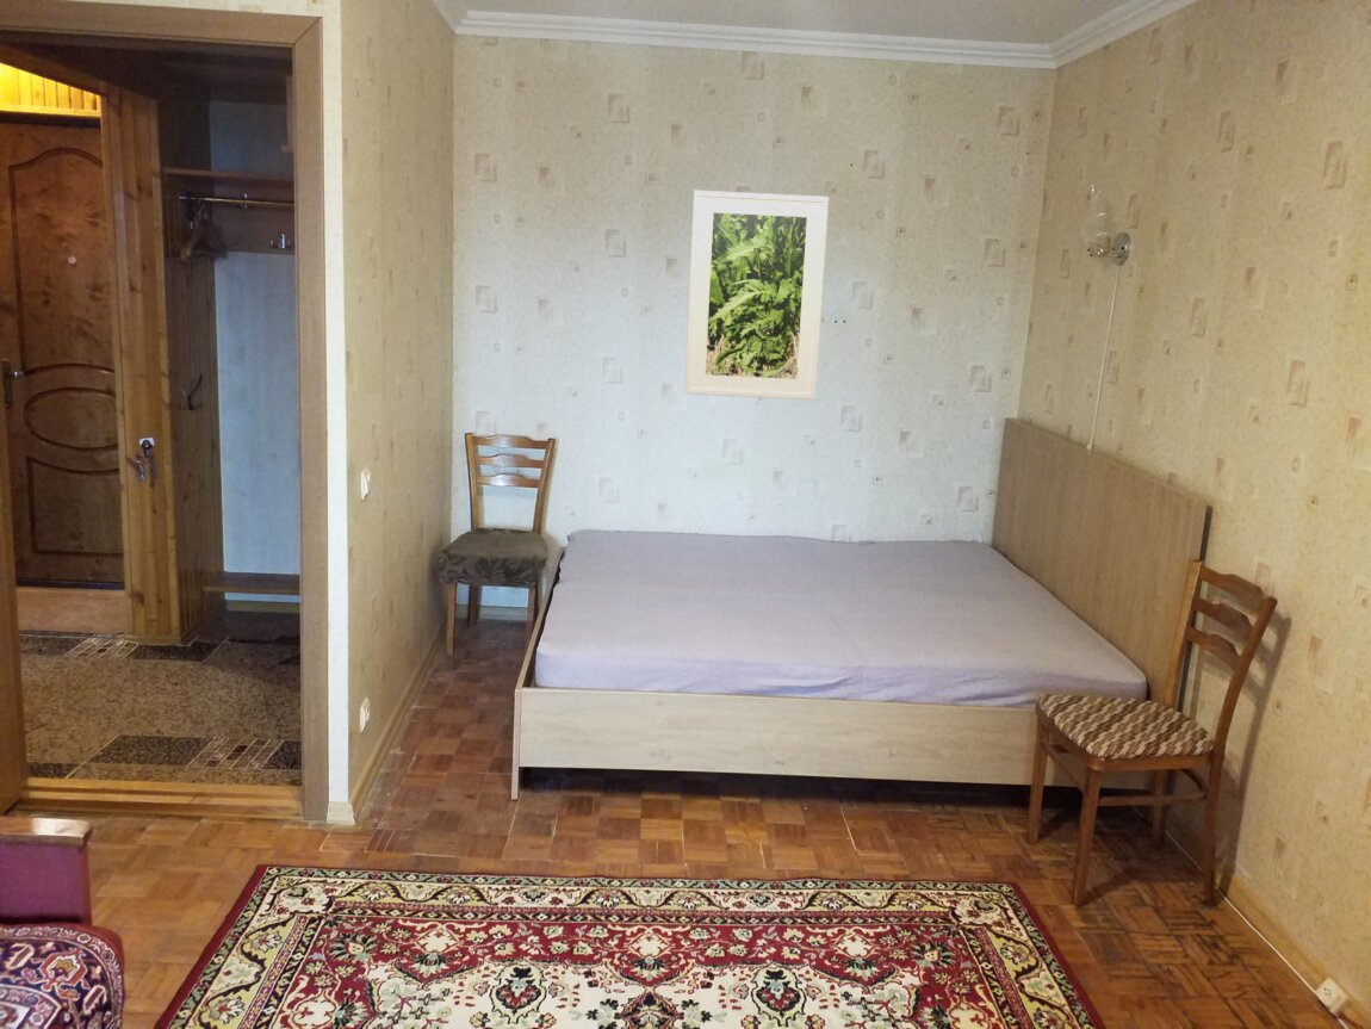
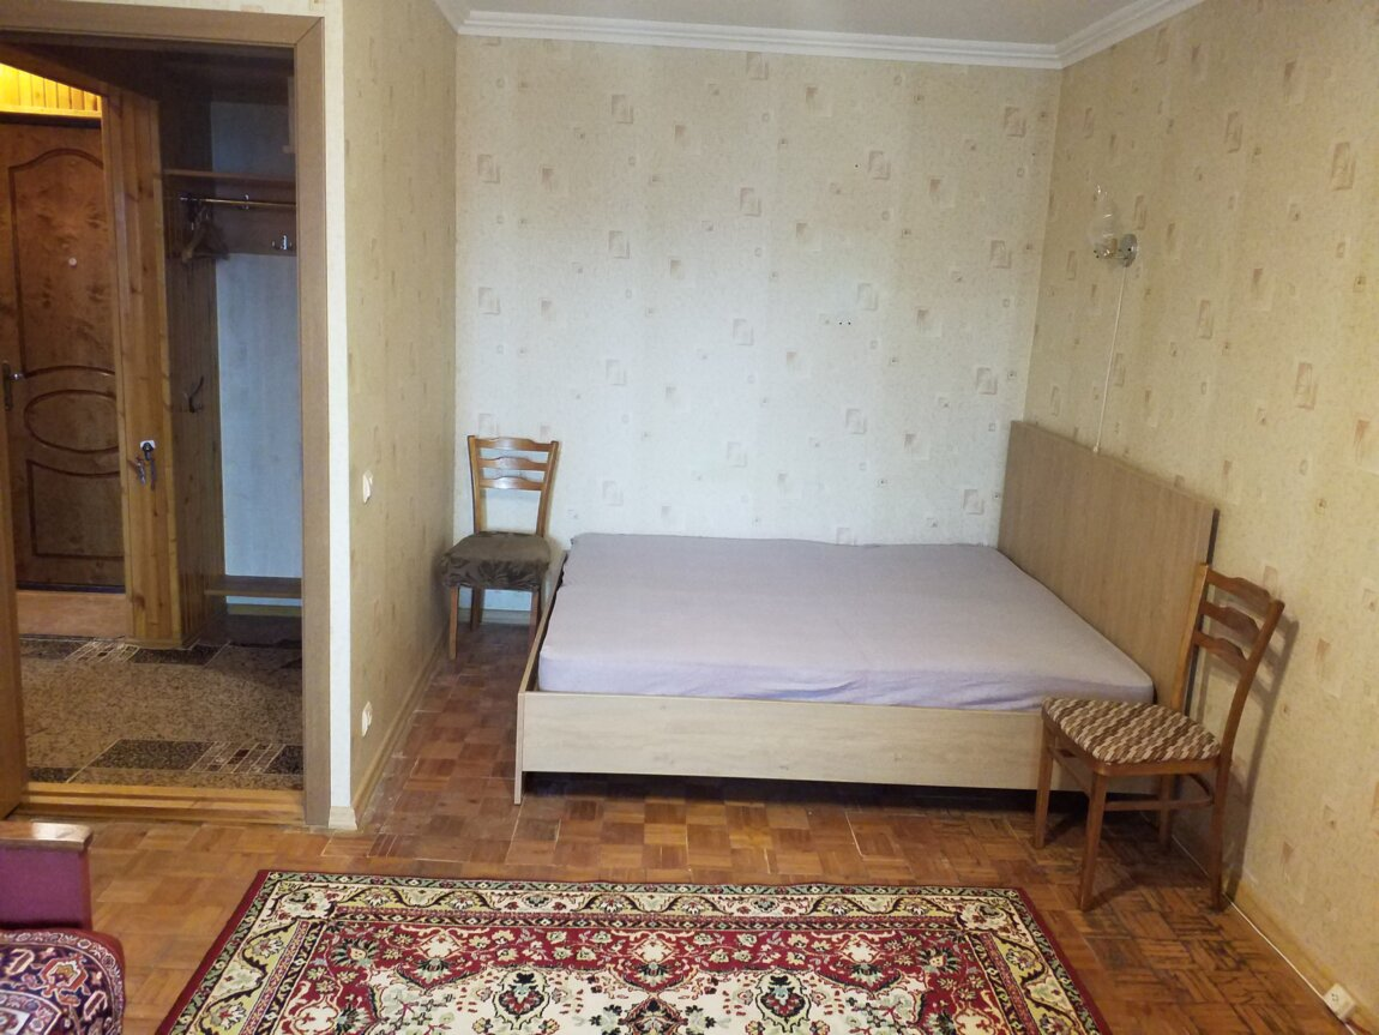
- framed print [683,190,830,401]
